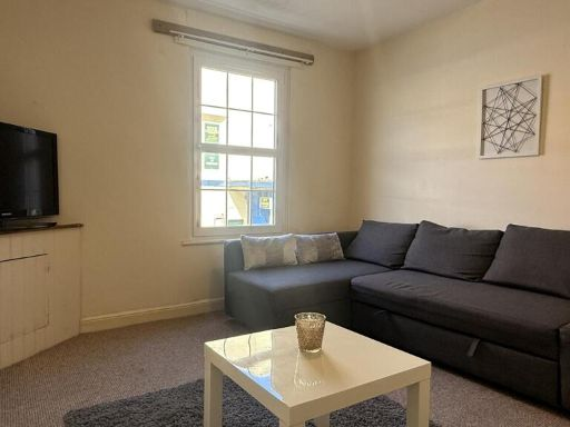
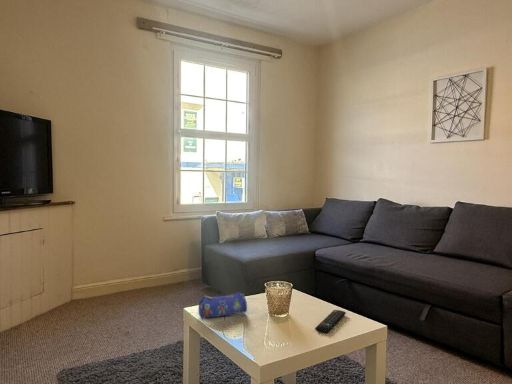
+ remote control [314,309,347,334]
+ pencil case [198,291,248,319]
